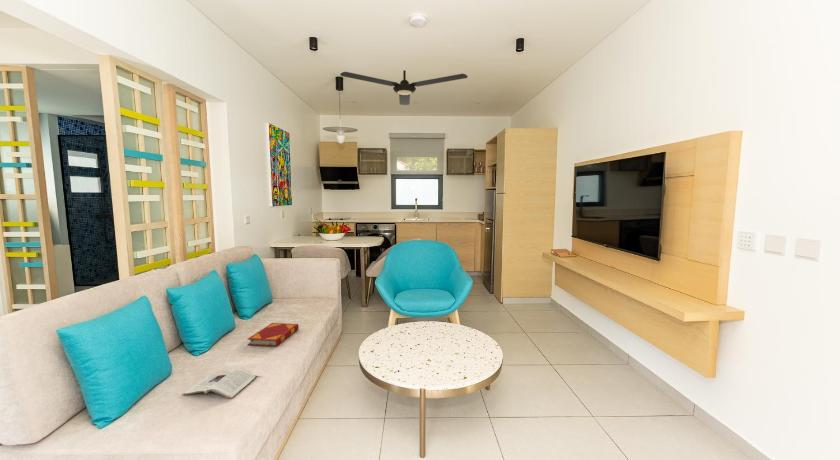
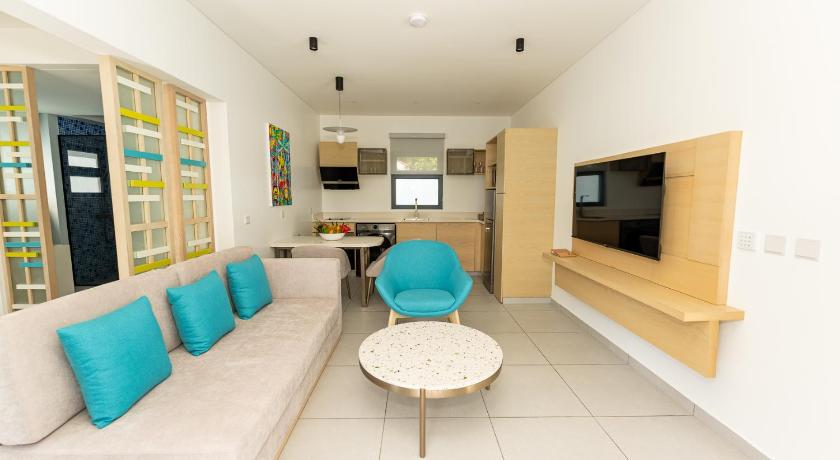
- magazine [181,369,257,399]
- hardback book [246,322,300,347]
- ceiling fan [340,70,469,106]
